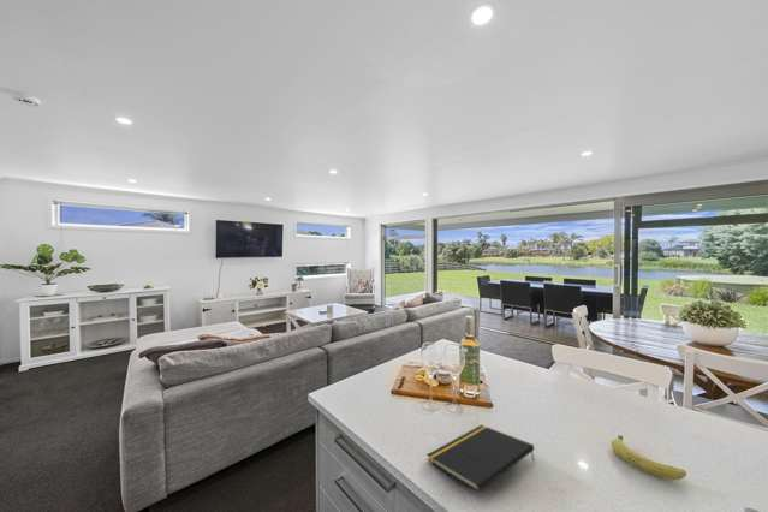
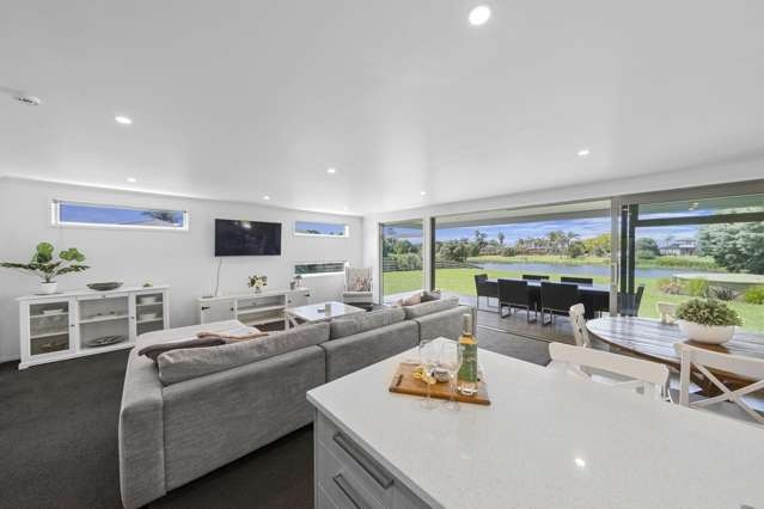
- notepad [425,424,535,493]
- fruit [609,435,687,481]
